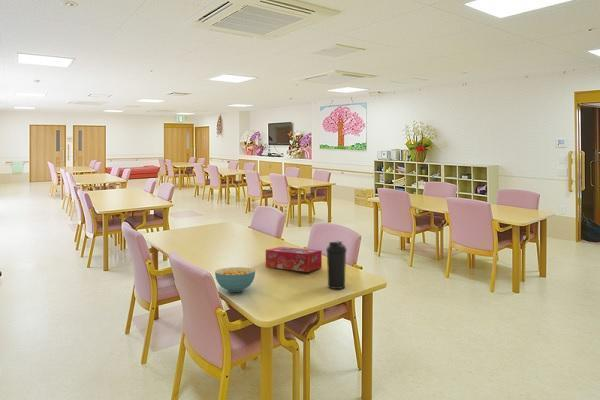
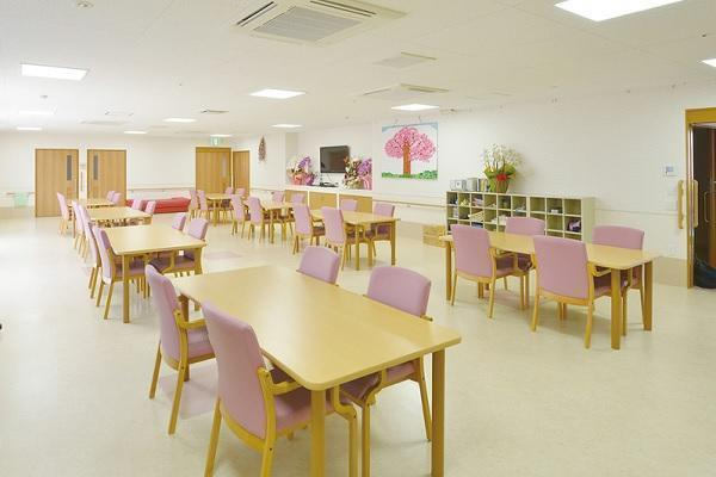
- water bottle [325,240,348,290]
- cereal bowl [214,266,256,293]
- tissue box [265,246,323,273]
